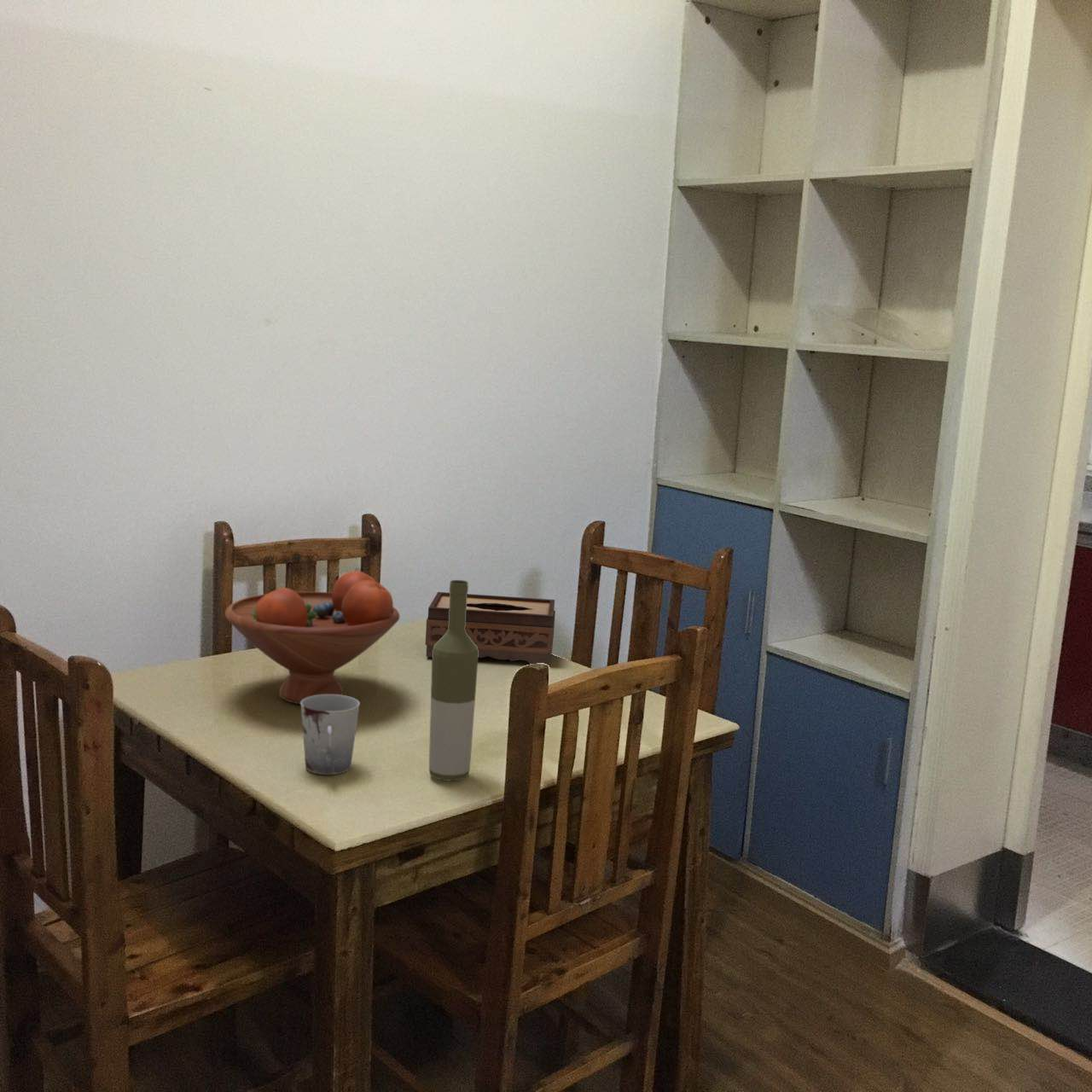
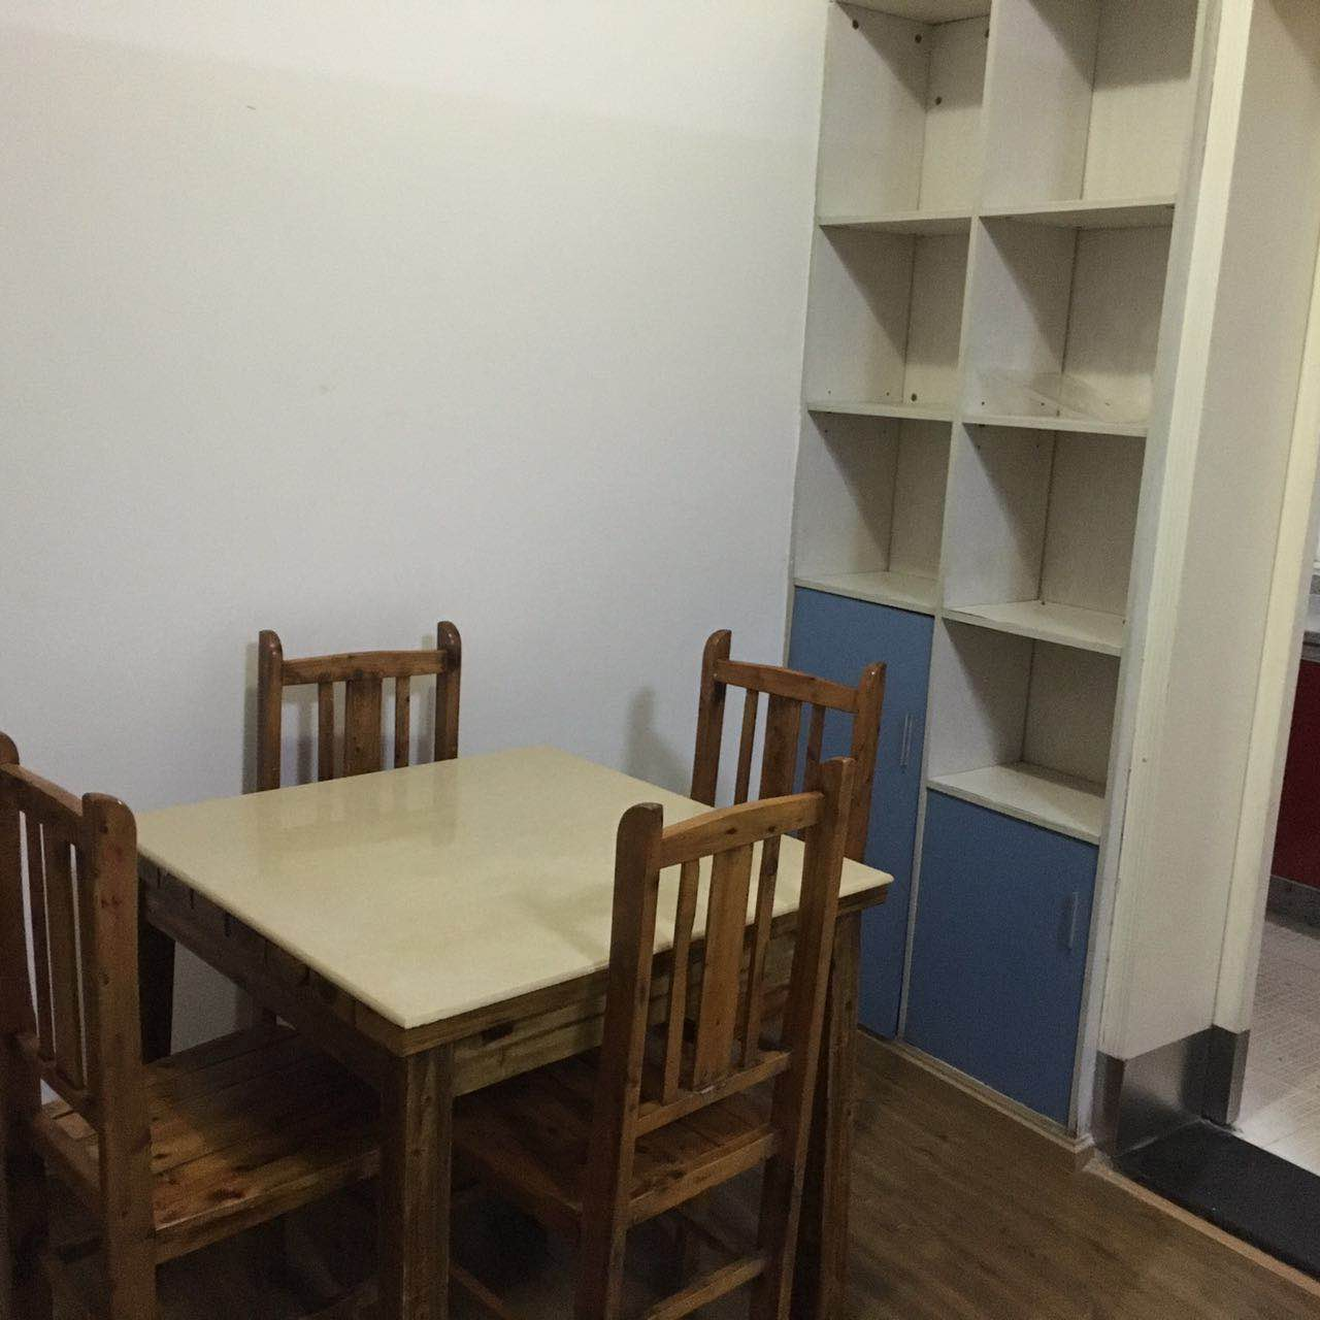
- fruit bowl [224,570,400,706]
- bottle [428,579,479,781]
- tissue box [425,591,556,665]
- cup [299,694,361,775]
